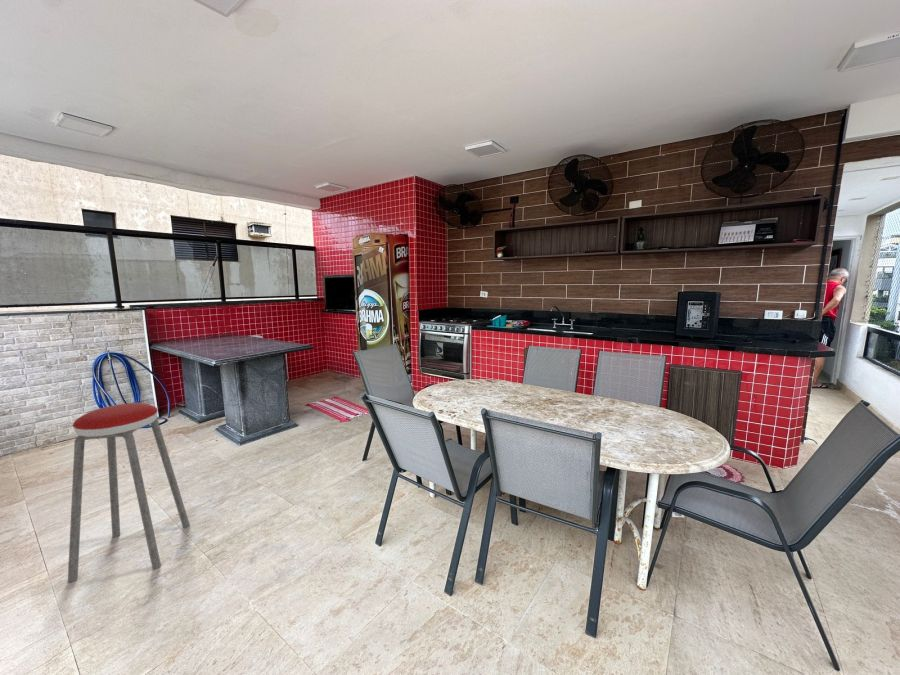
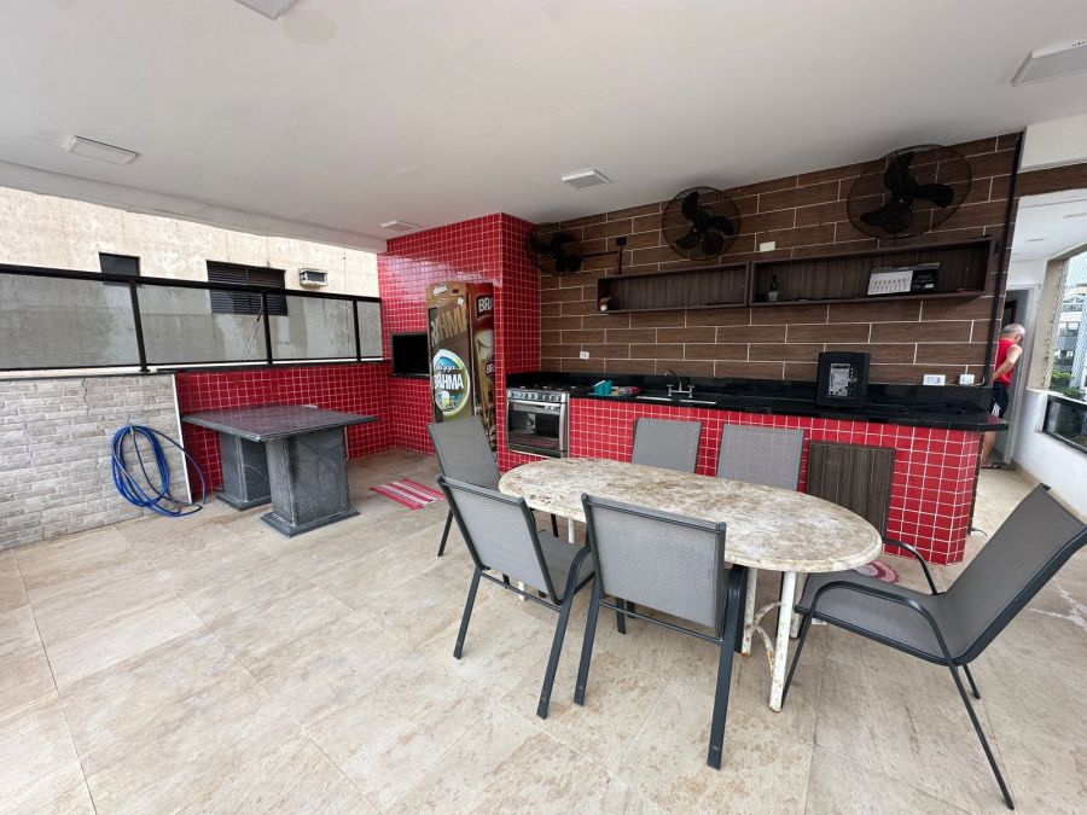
- music stool [67,402,191,583]
